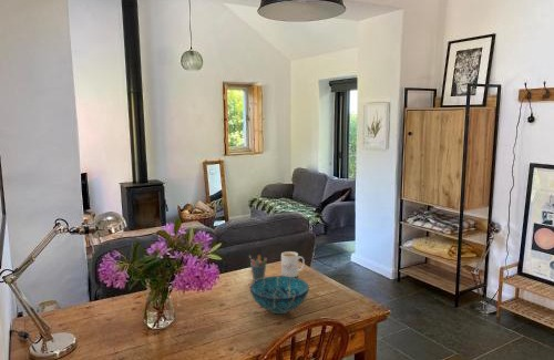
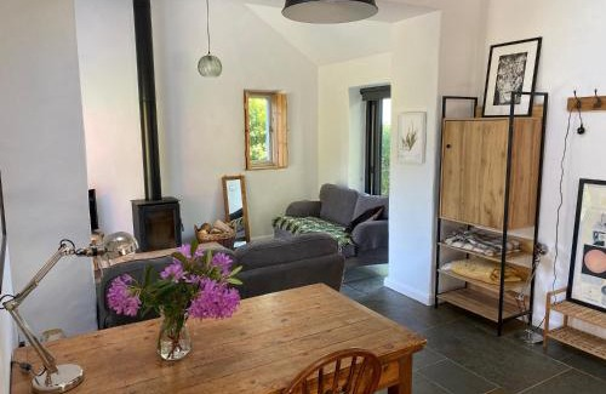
- pen holder [248,254,268,282]
- mug [280,250,306,278]
- decorative bowl [249,275,310,315]
